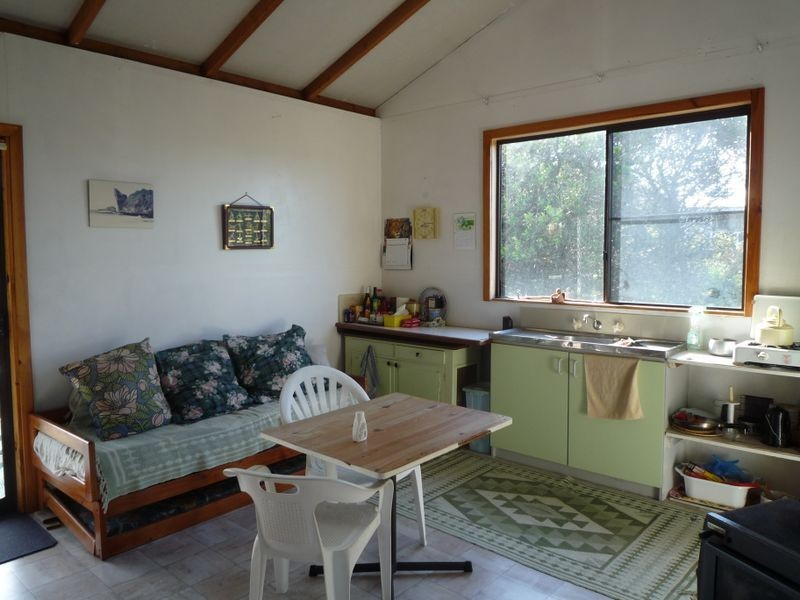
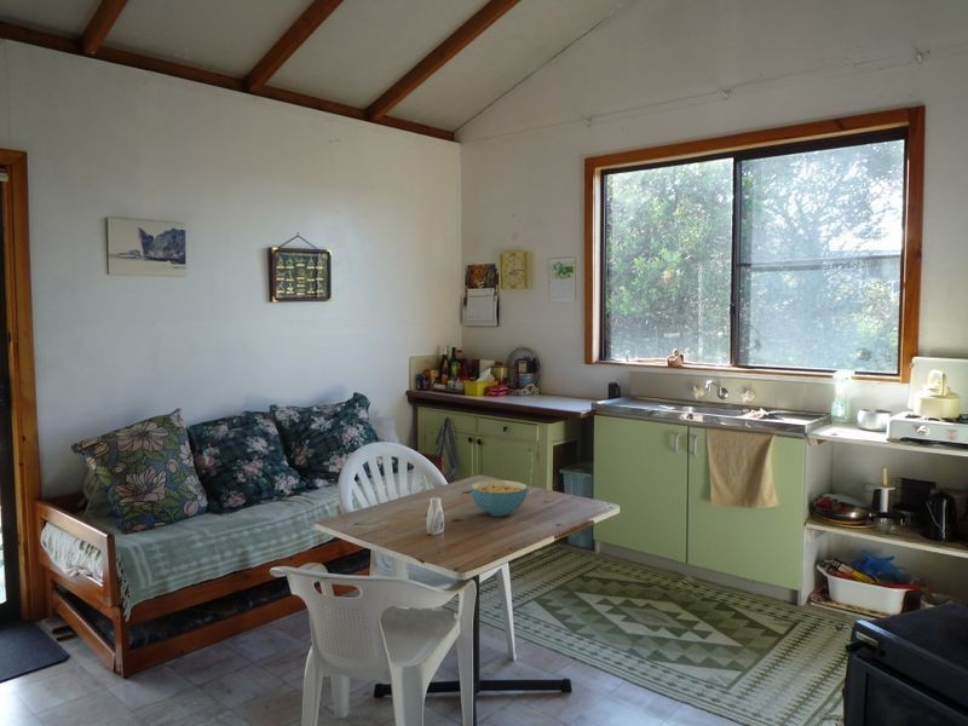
+ cereal bowl [469,479,529,518]
